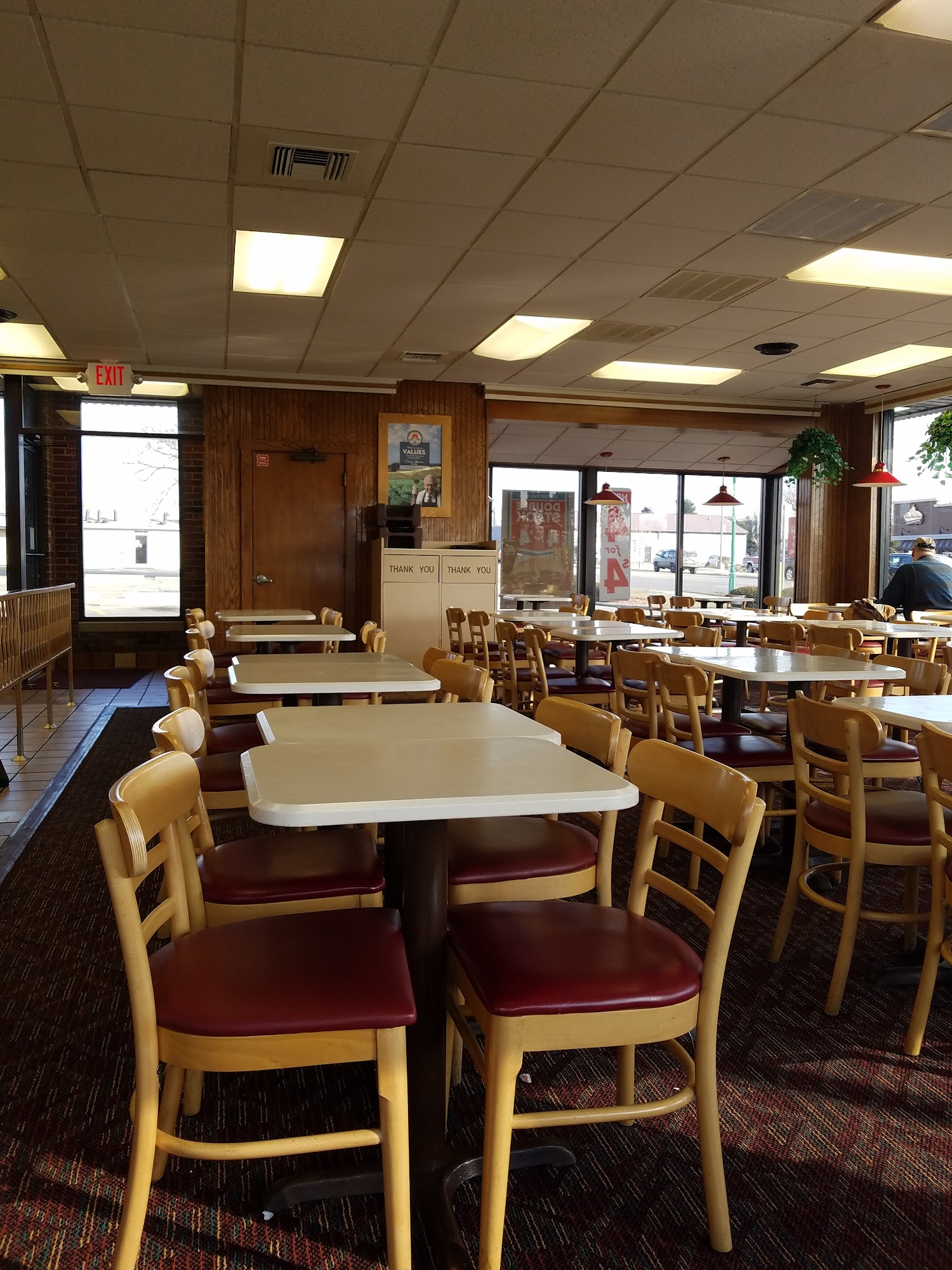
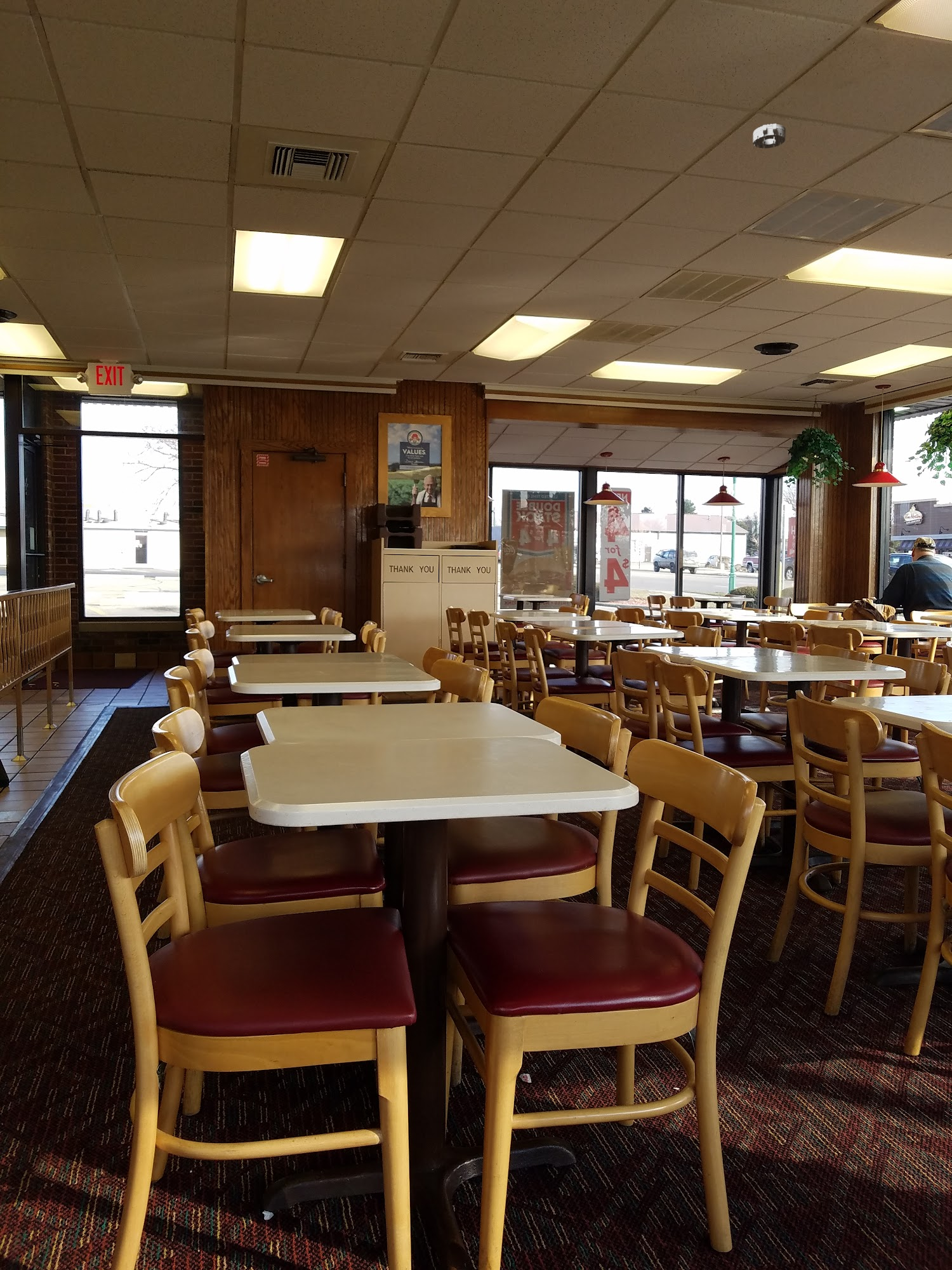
+ smoke detector [753,123,786,149]
